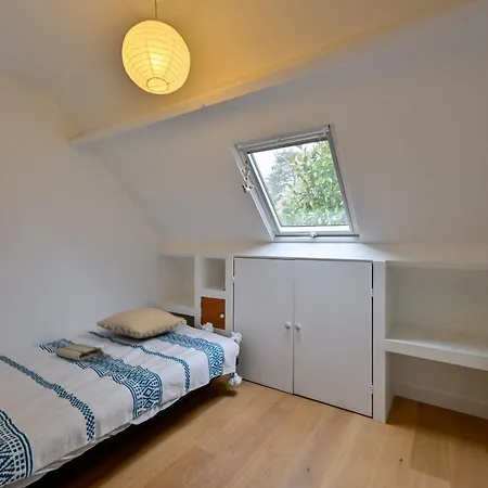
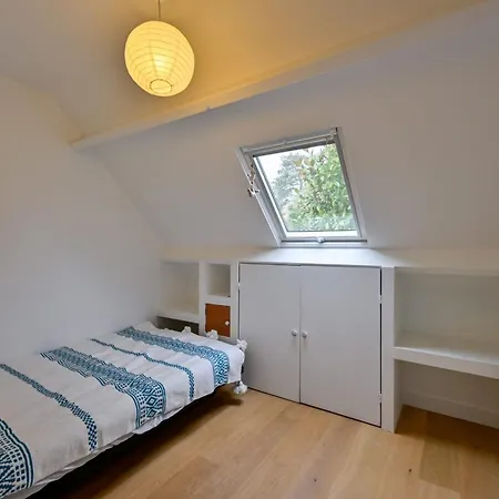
- tote bag [55,343,108,362]
- pillow [95,307,185,339]
